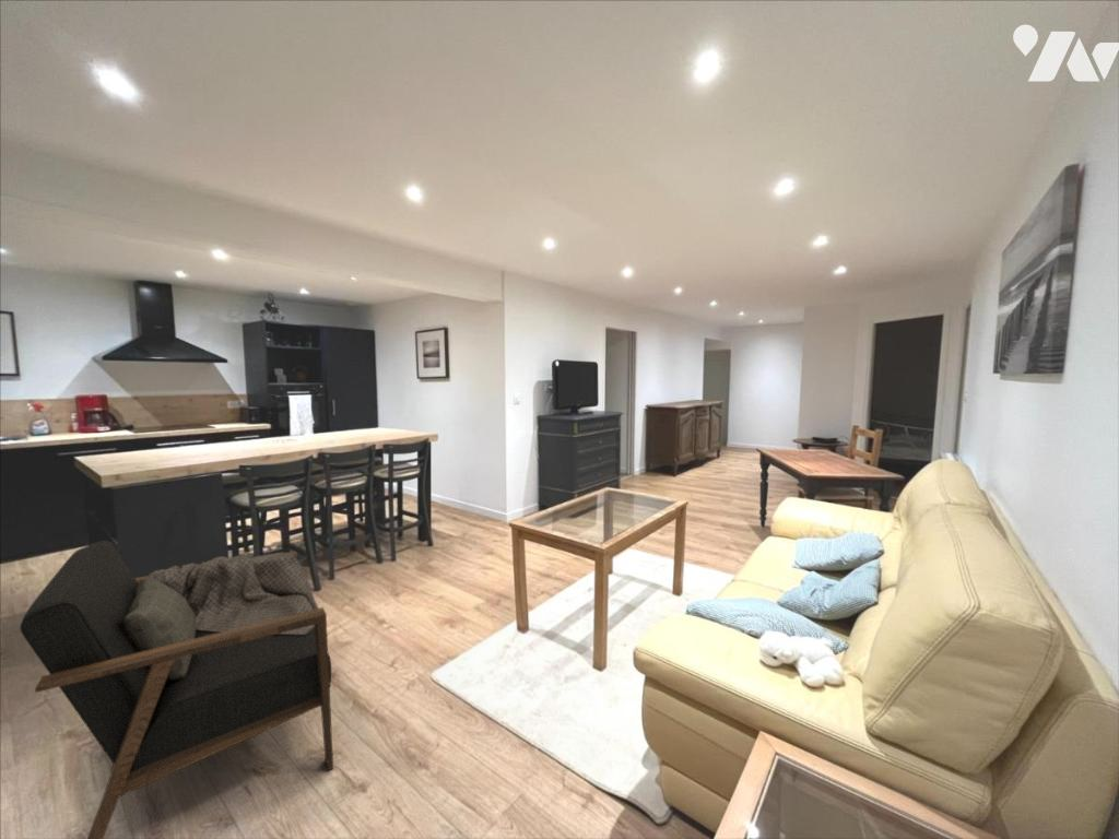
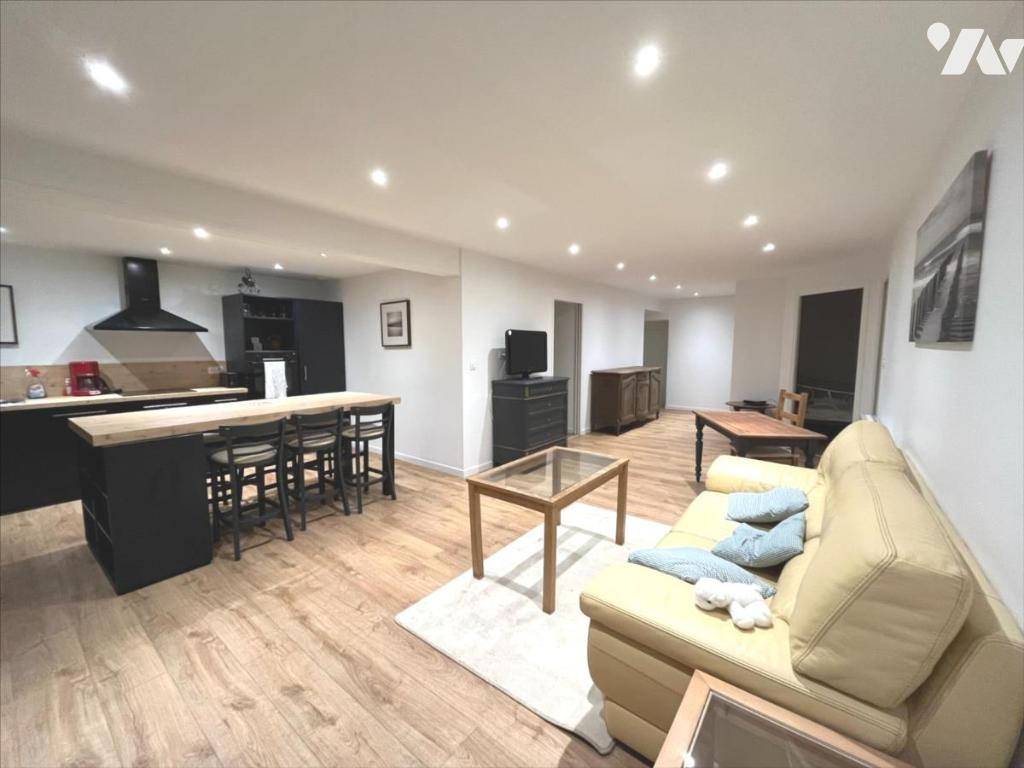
- armchair [19,540,334,839]
